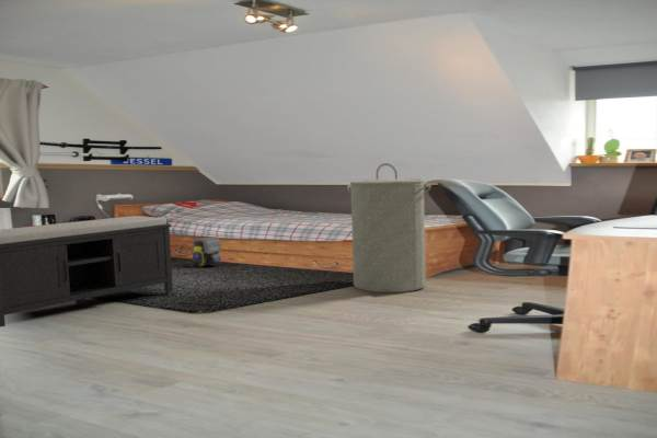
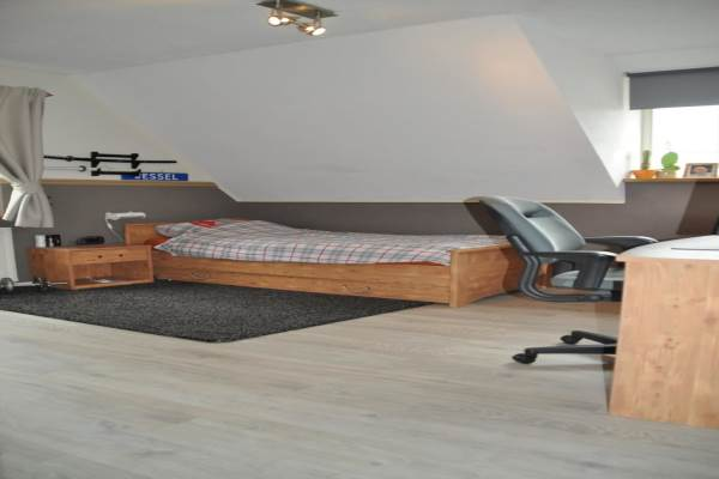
- laundry hamper [346,162,433,293]
- shoulder bag [178,235,222,268]
- bench [0,215,174,328]
